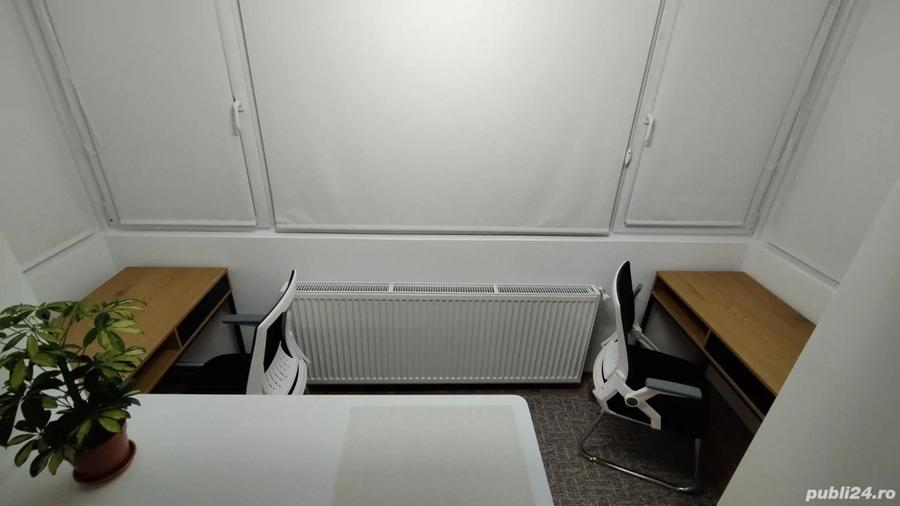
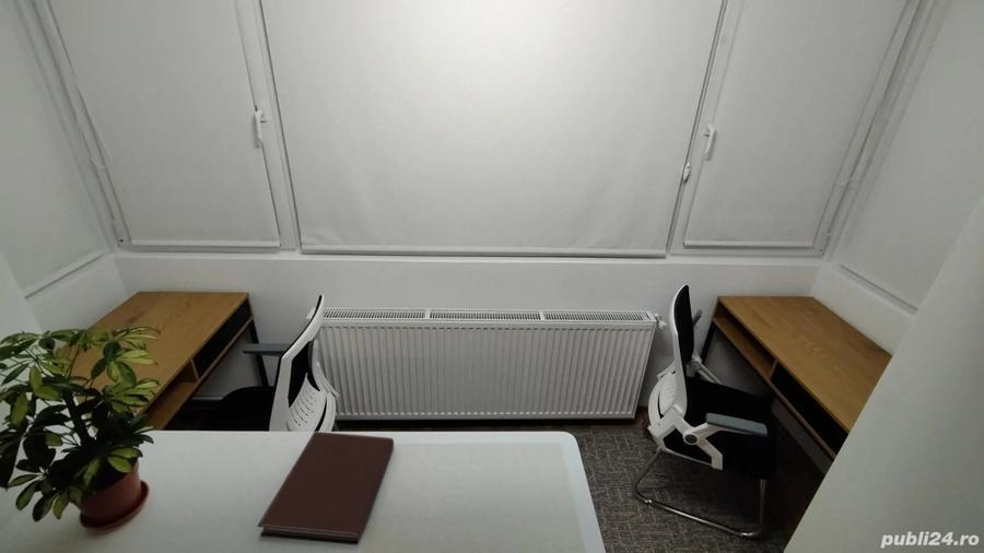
+ notebook [256,431,395,545]
